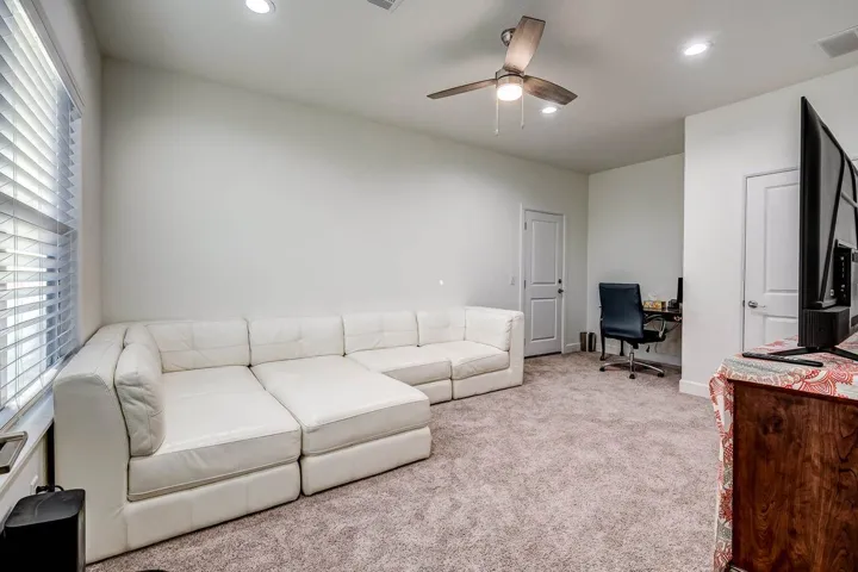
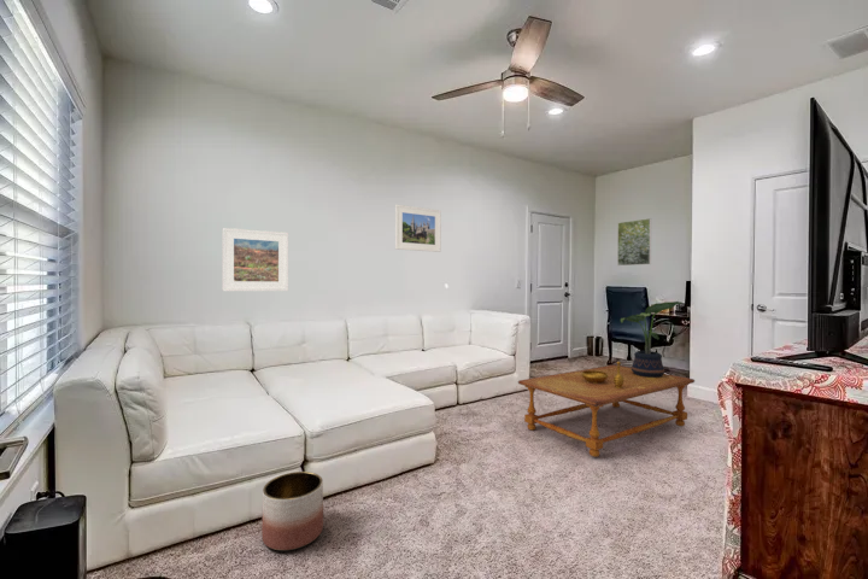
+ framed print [222,227,289,292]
+ planter [260,470,324,551]
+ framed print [394,204,442,253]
+ decorative bowl [581,361,623,388]
+ potted plant [620,300,682,378]
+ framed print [616,217,652,267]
+ coffee table [517,363,696,458]
